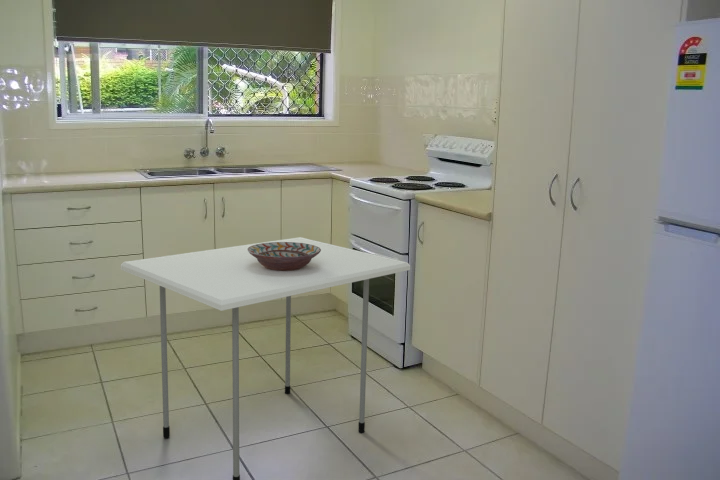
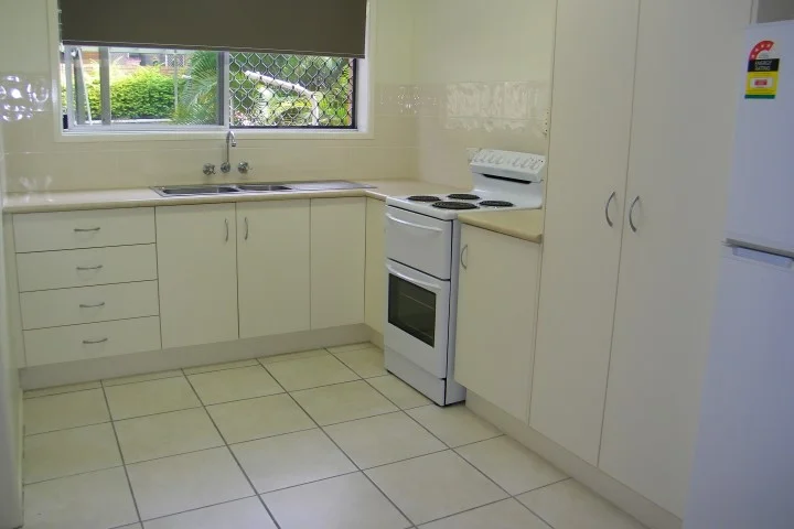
- decorative bowl [247,242,321,271]
- dining table [119,236,411,480]
